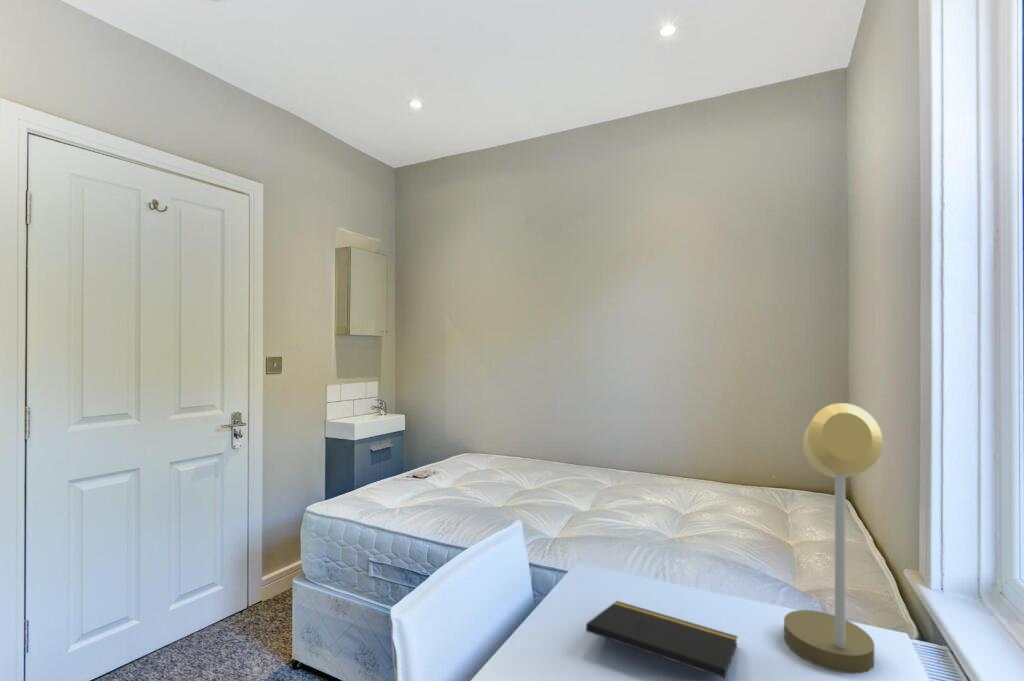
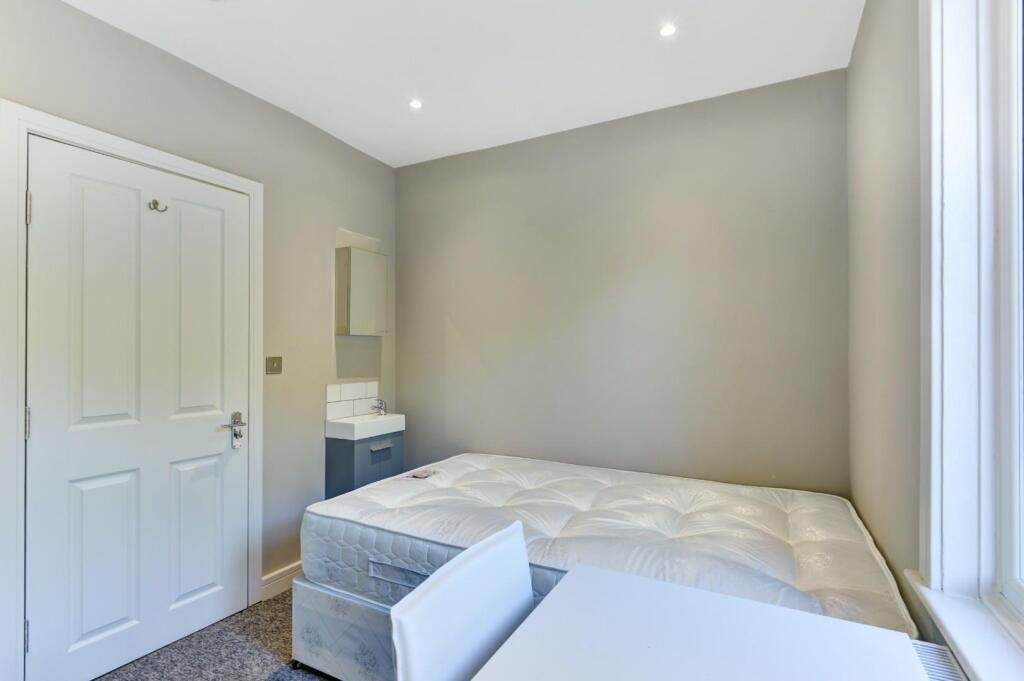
- notepad [585,600,739,681]
- desk lamp [783,402,884,674]
